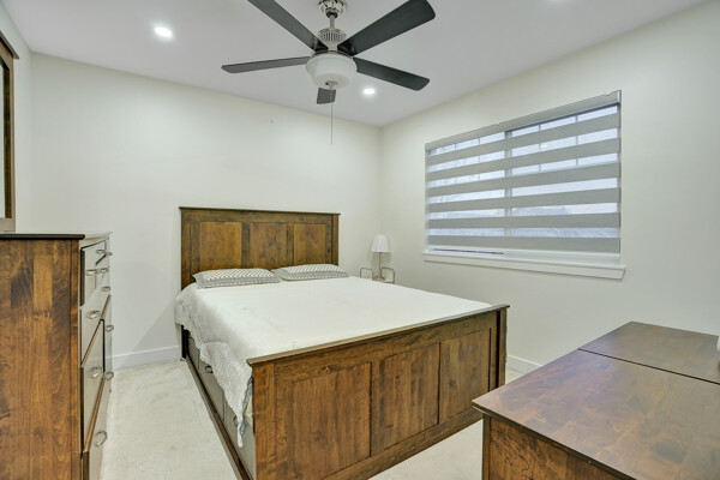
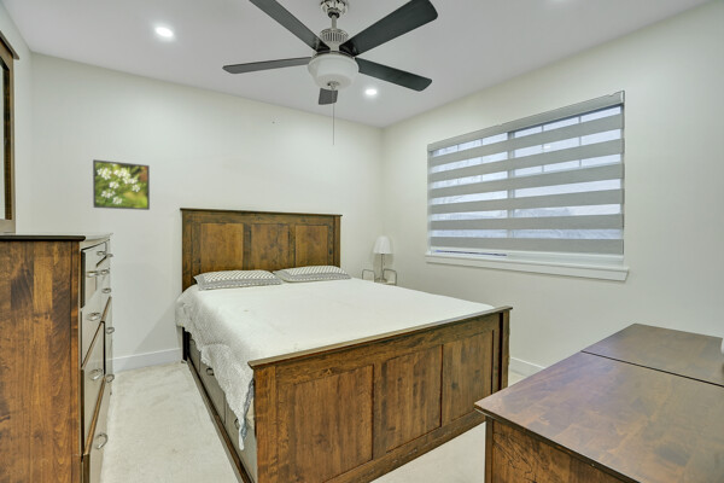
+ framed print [92,158,151,211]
